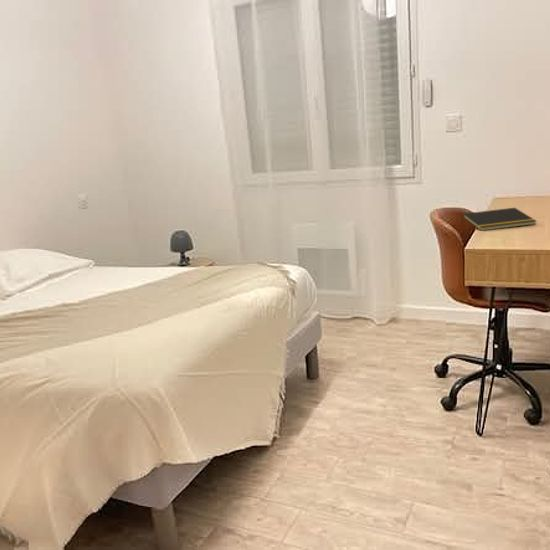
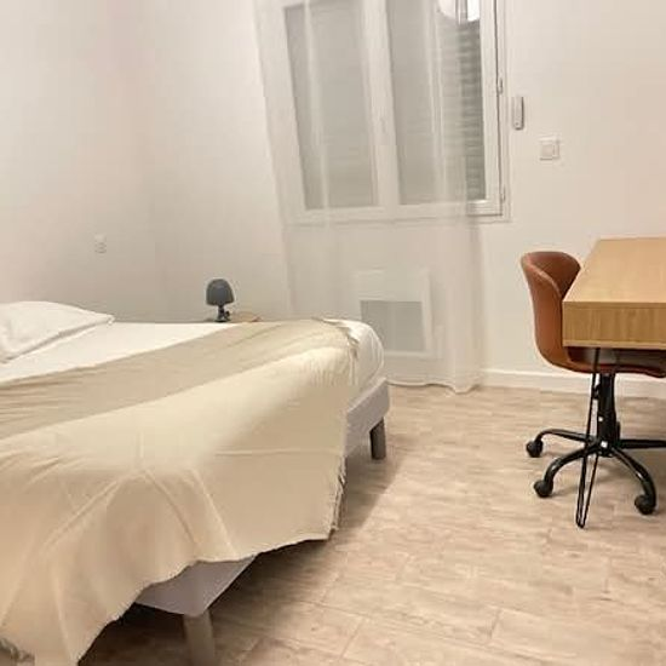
- notepad [460,207,537,232]
